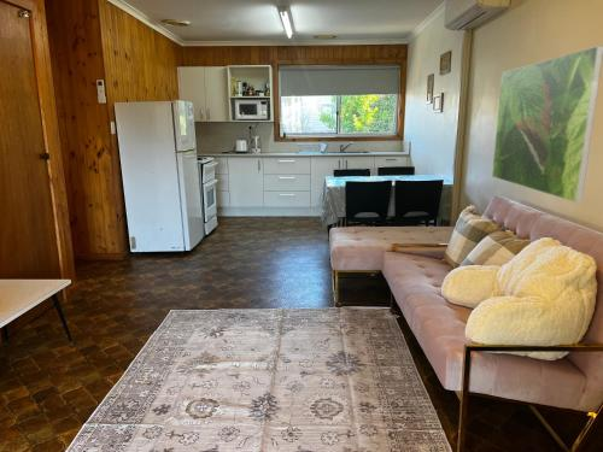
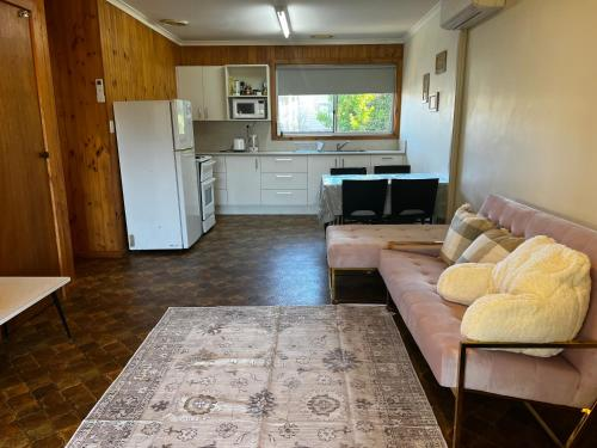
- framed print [491,45,603,204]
